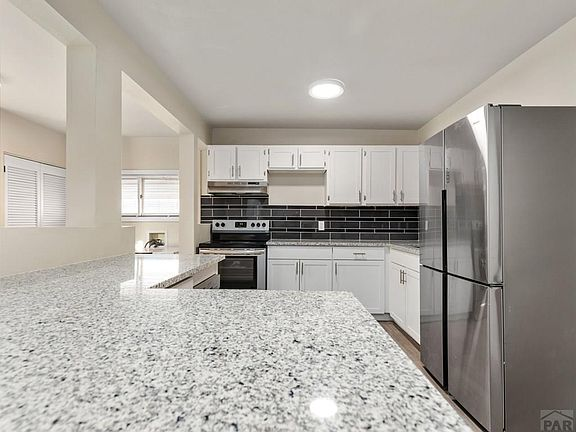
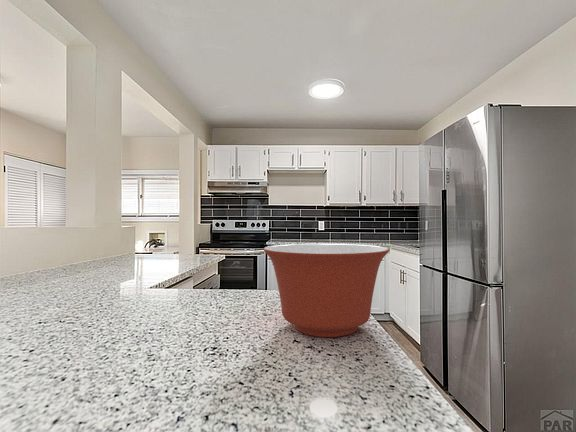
+ mixing bowl [262,243,391,338]
